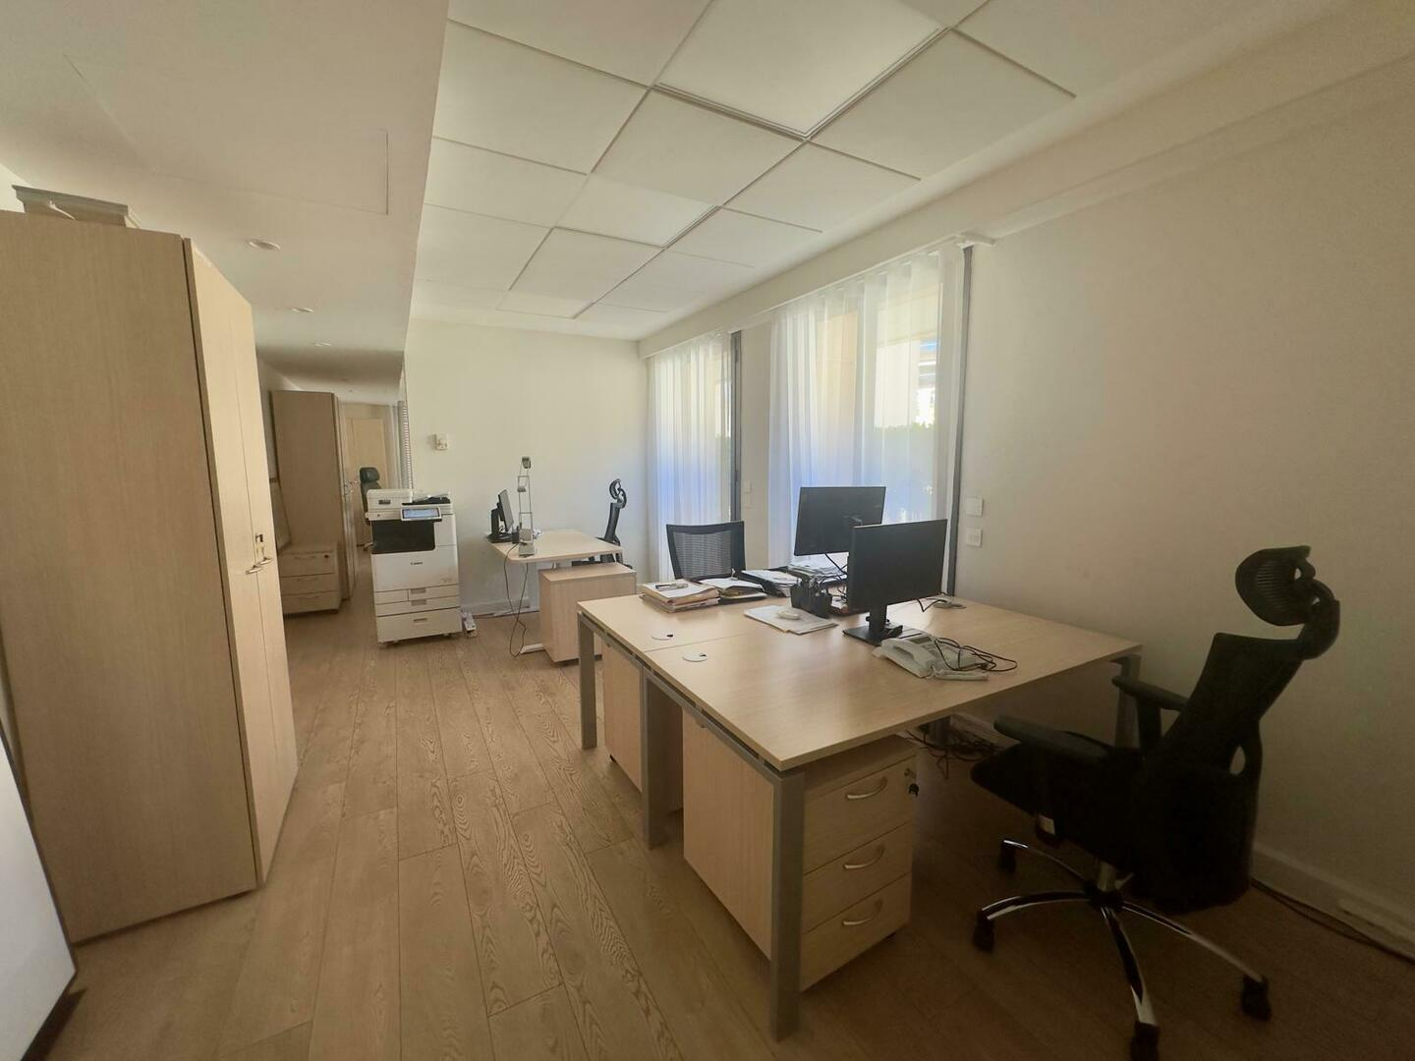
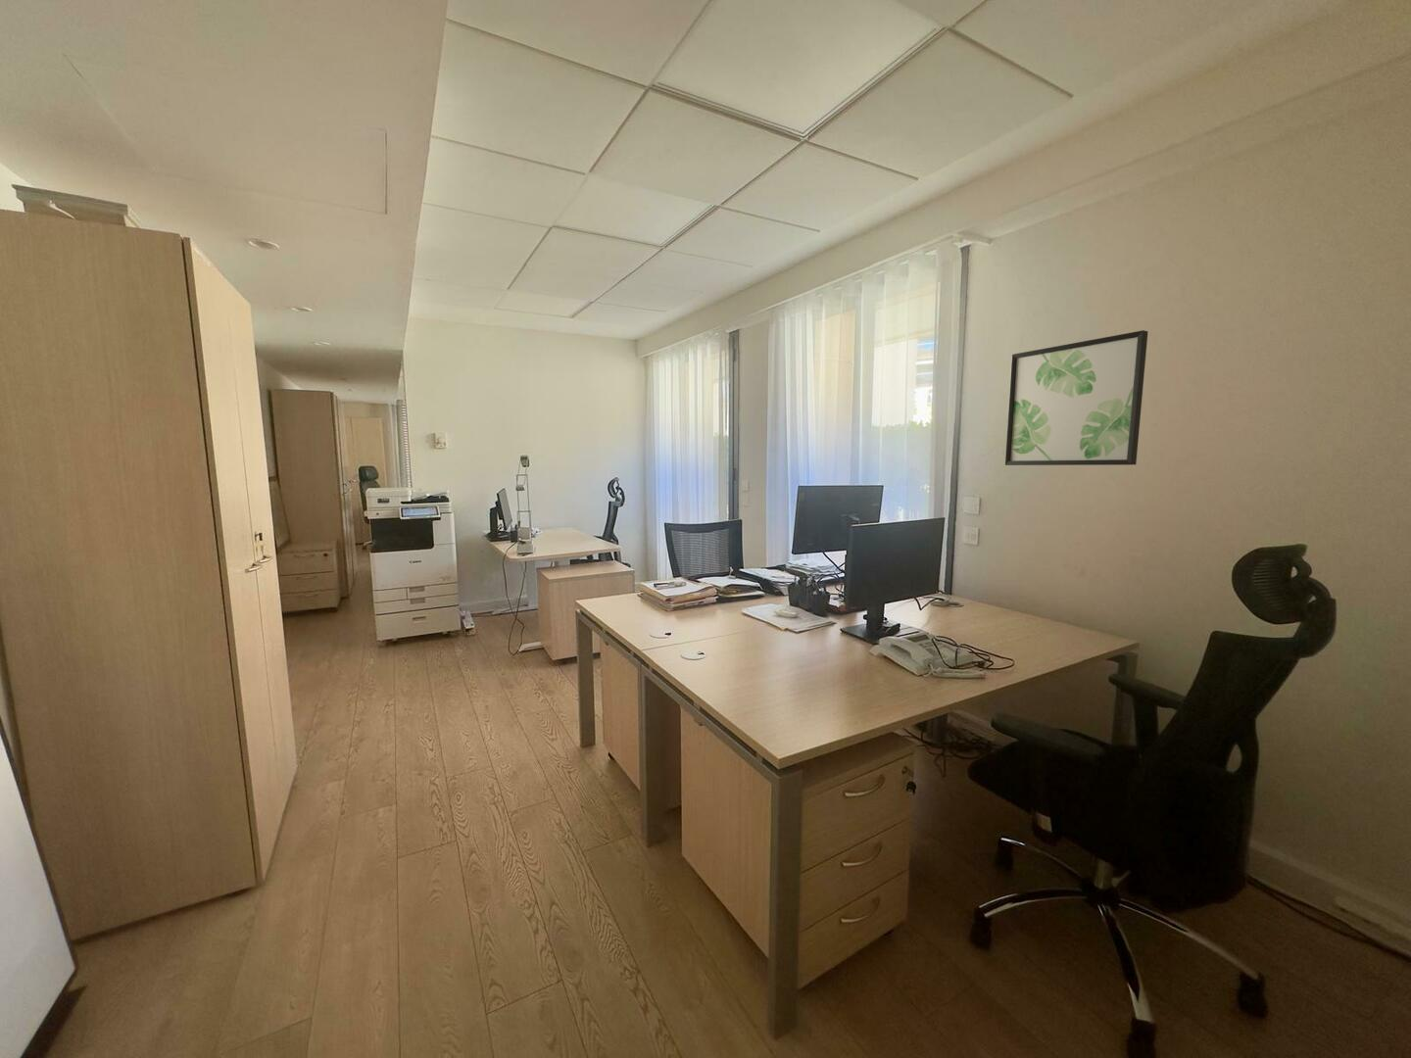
+ wall art [1004,329,1149,467]
